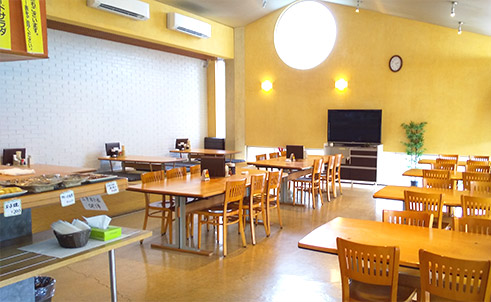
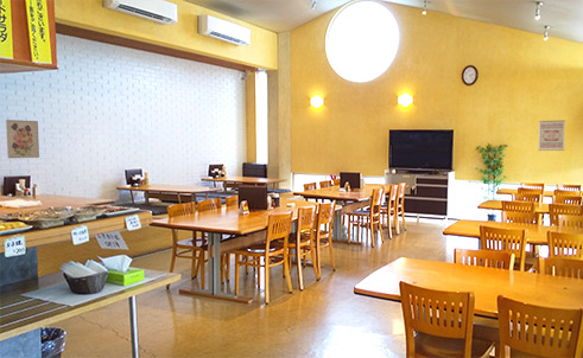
+ wall art [5,119,40,159]
+ wall art [538,119,566,152]
